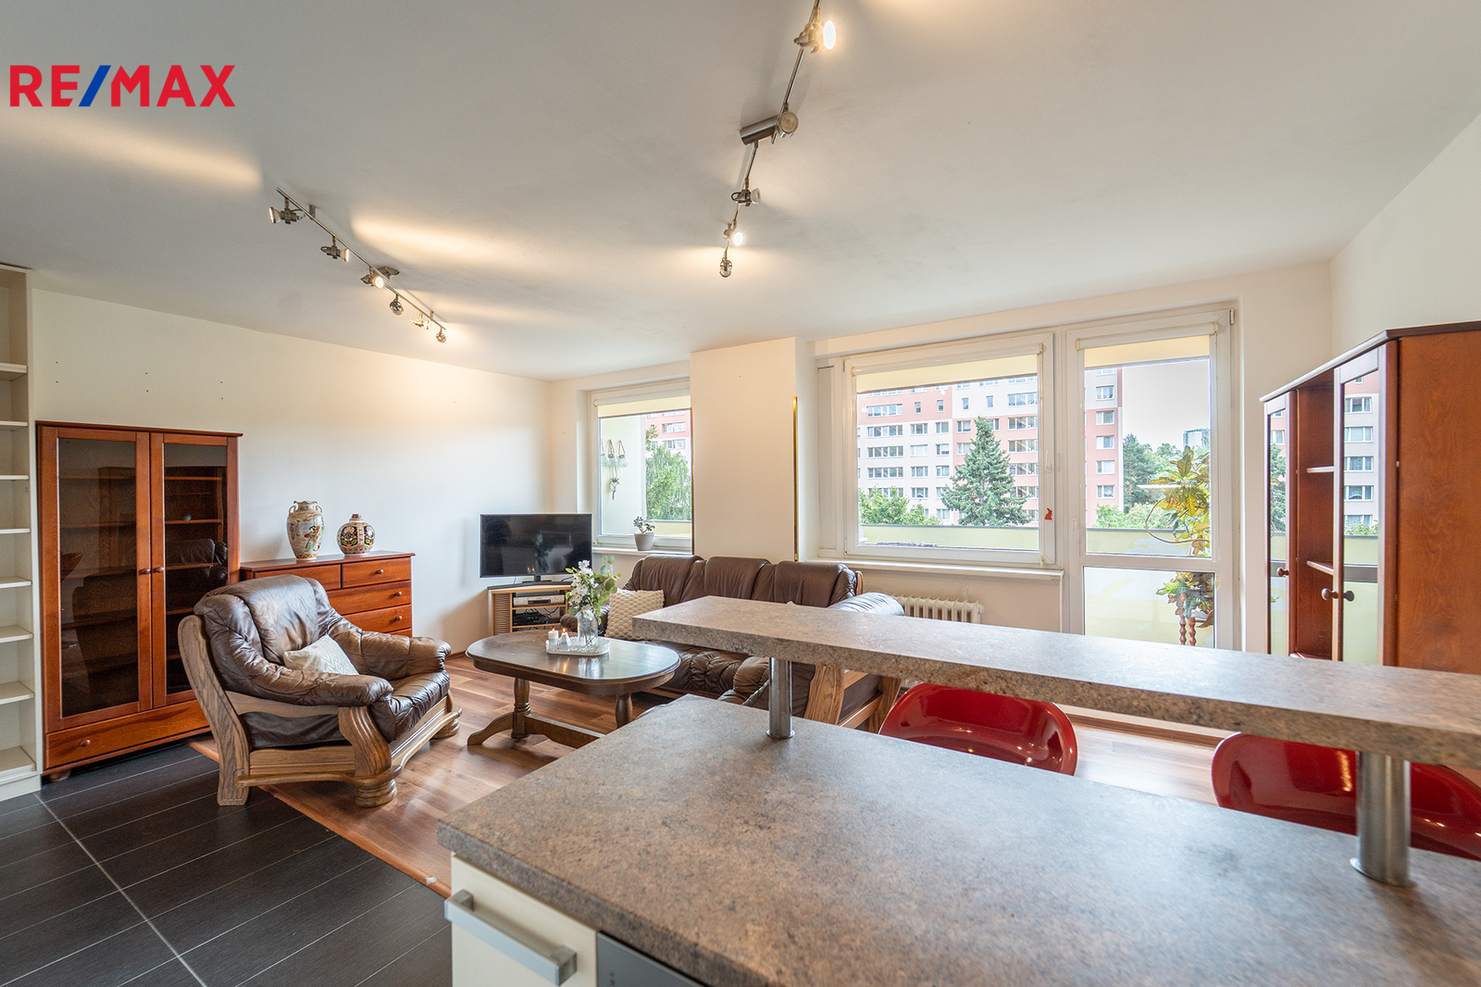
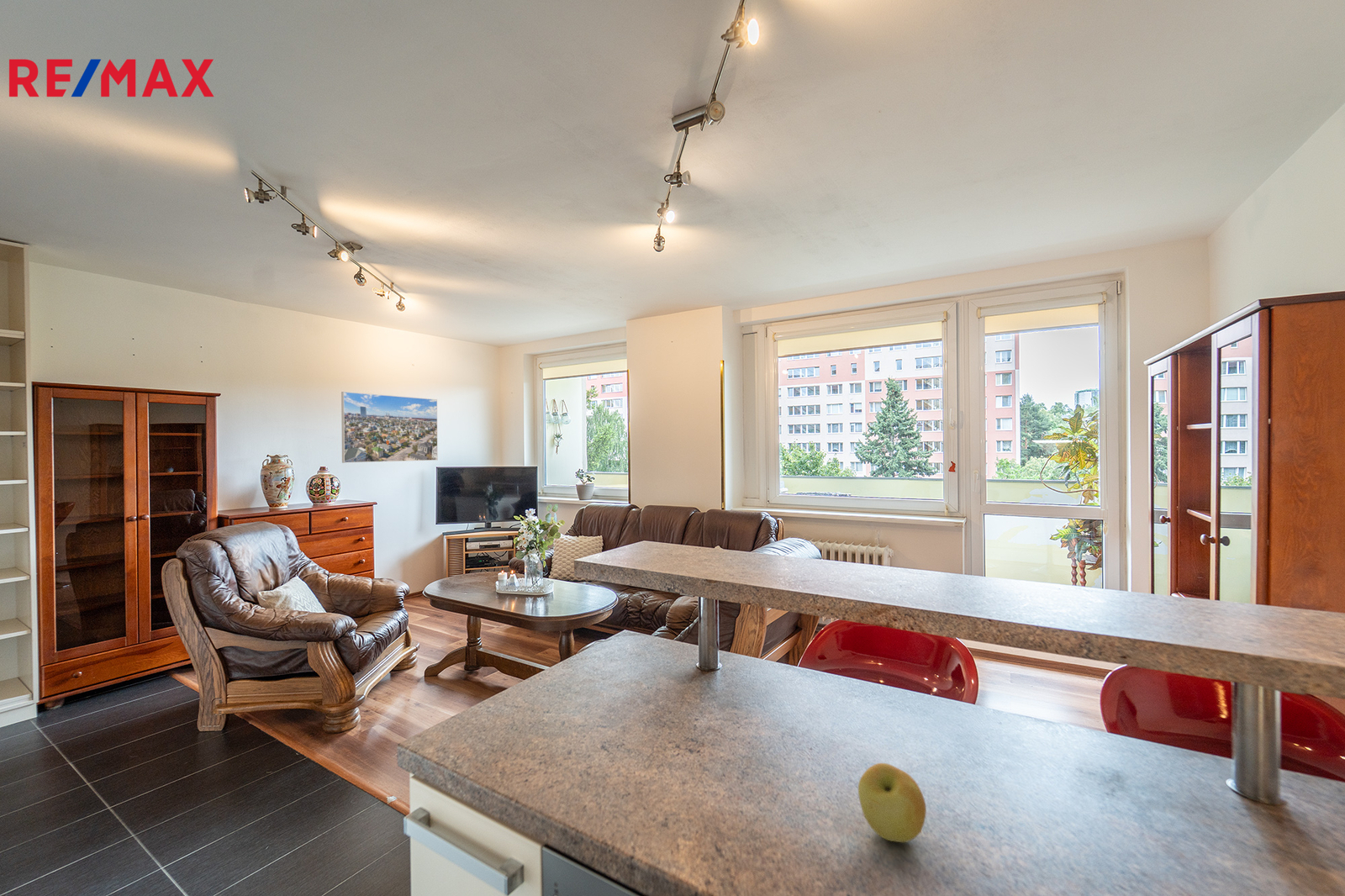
+ apple [857,762,927,843]
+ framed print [340,391,439,464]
